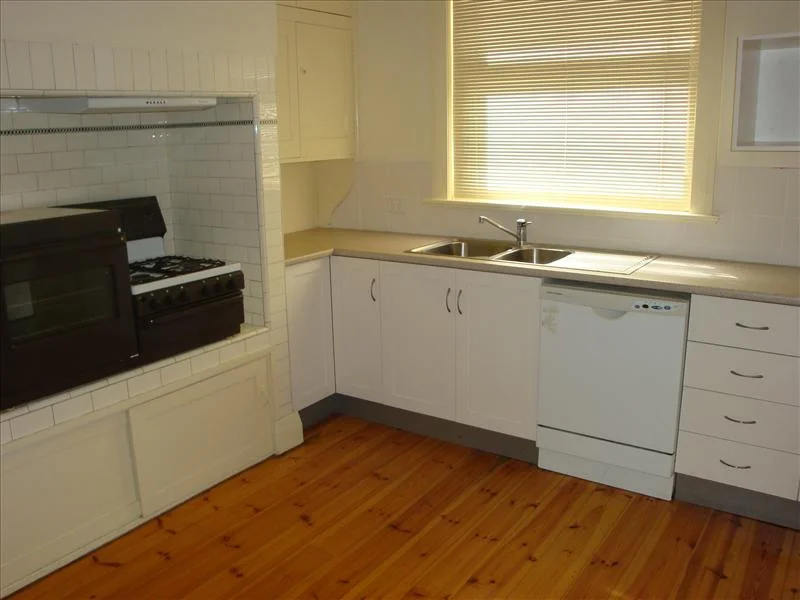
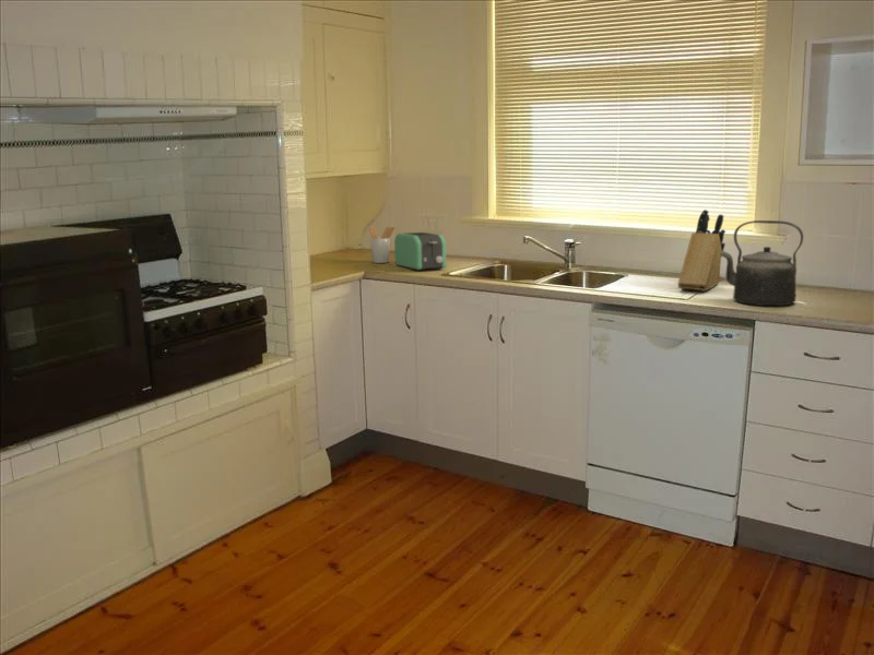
+ utensil holder [368,225,397,264]
+ kettle [721,219,804,307]
+ knife block [677,209,727,293]
+ toaster [393,231,447,272]
